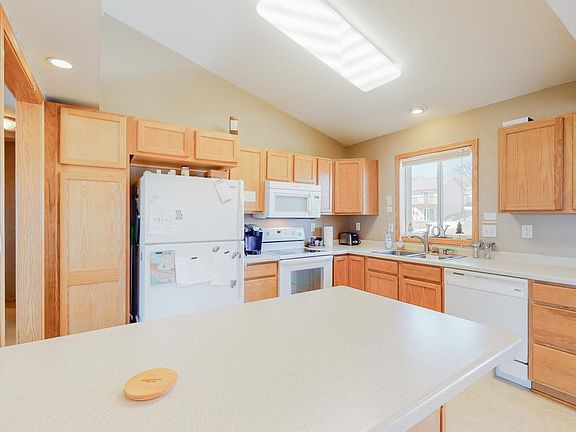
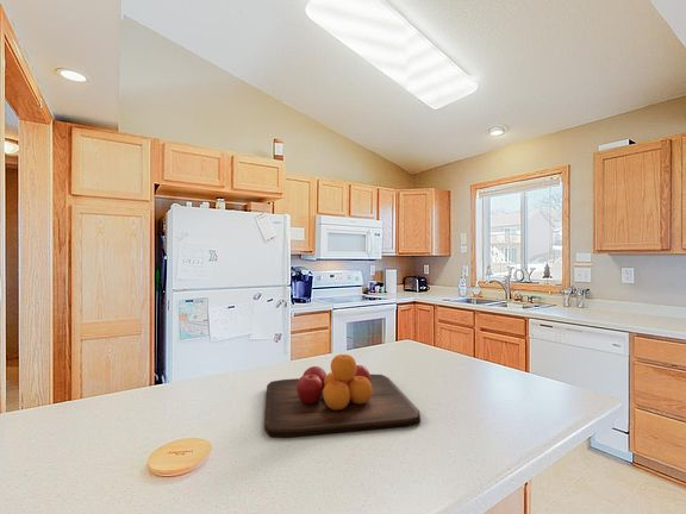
+ chopping board [263,353,422,438]
